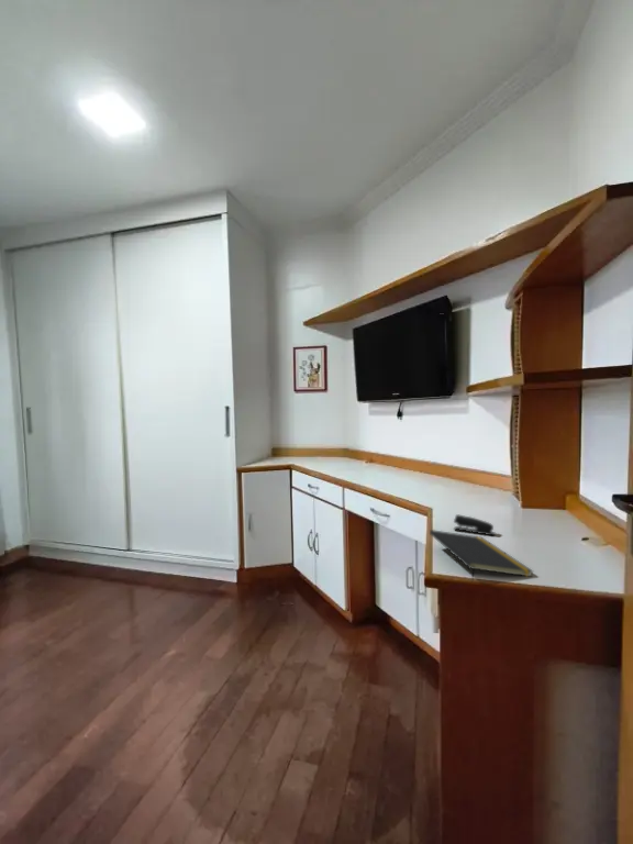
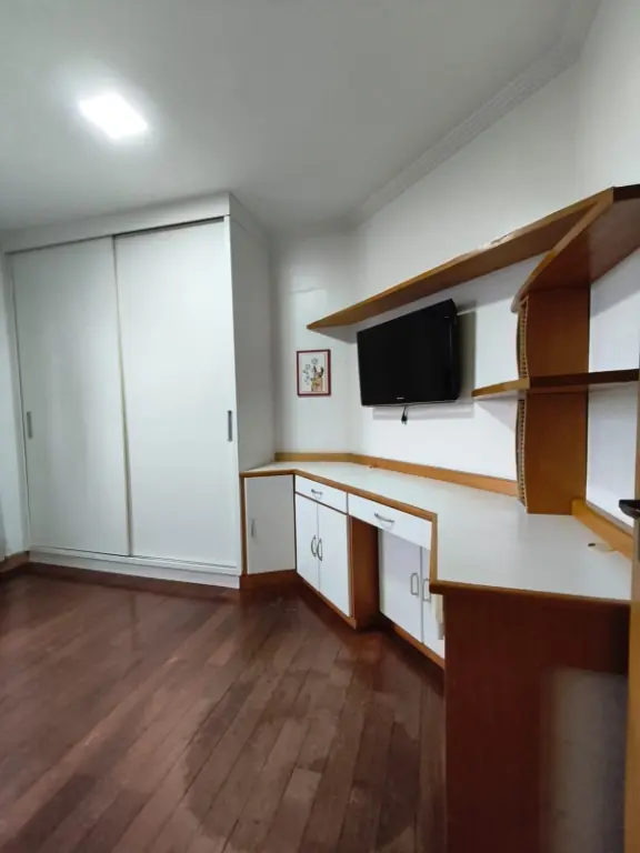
- stapler [453,513,497,536]
- notepad [429,529,534,582]
